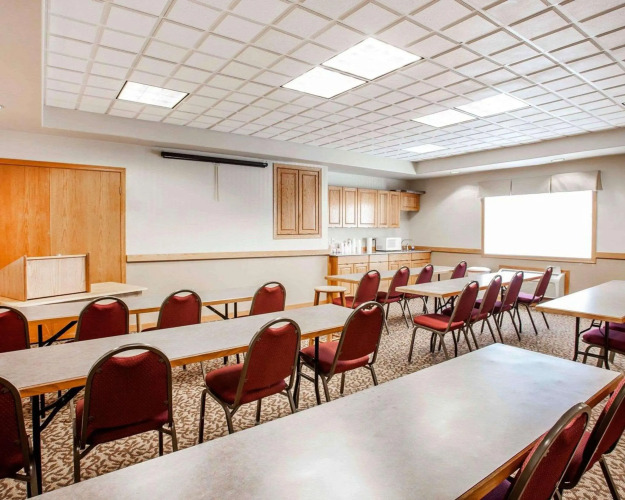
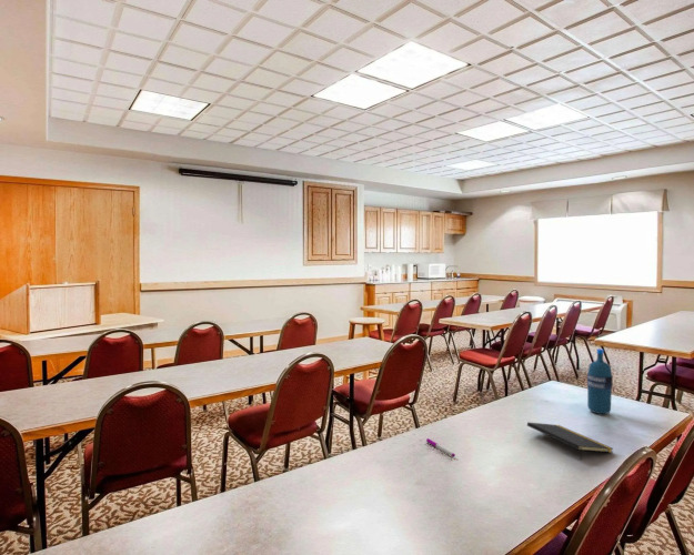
+ pen [425,437,456,458]
+ notepad [526,421,614,462]
+ water bottle [586,347,614,415]
